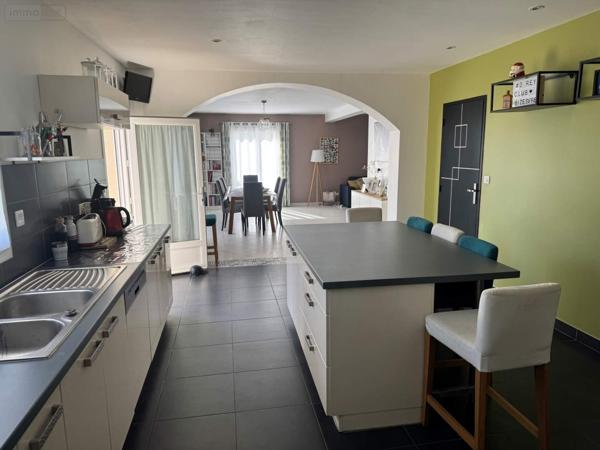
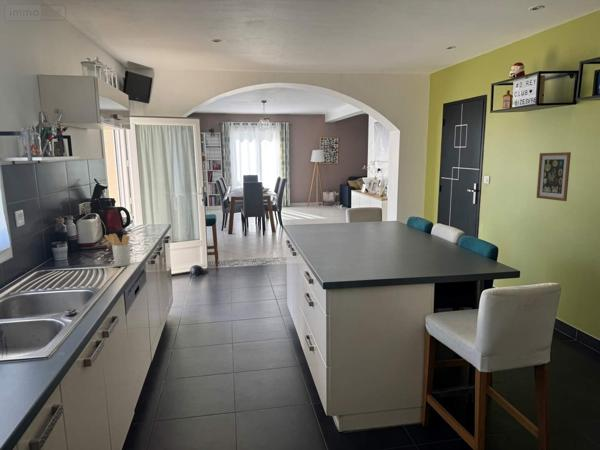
+ utensil holder [103,233,131,267]
+ wall art [535,151,572,202]
